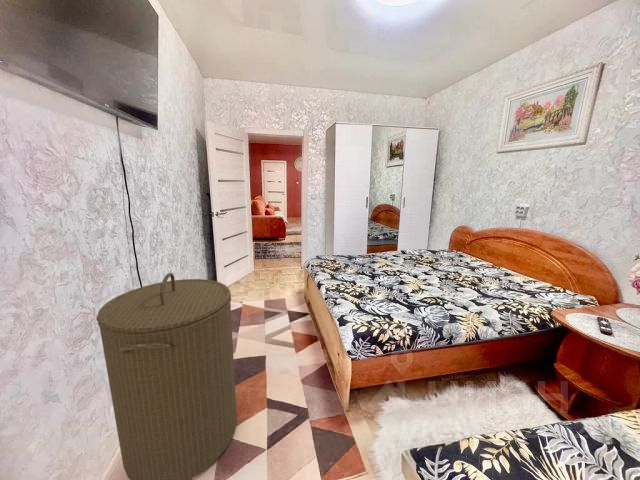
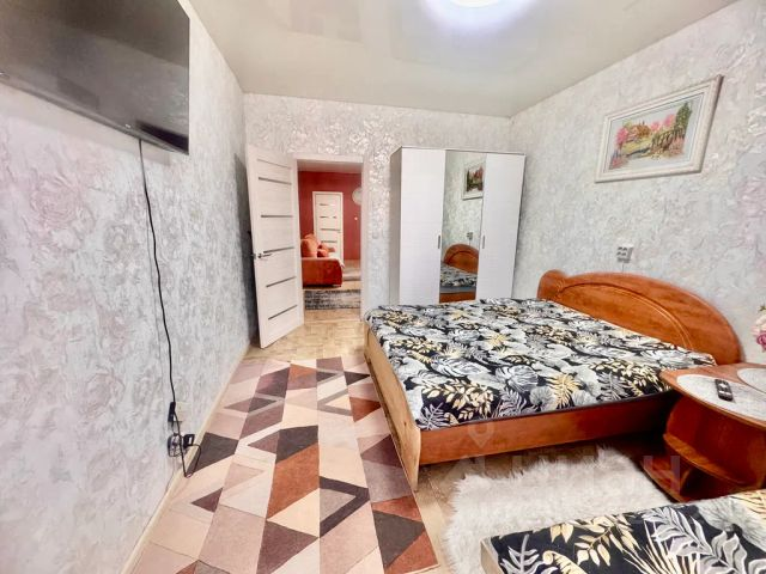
- laundry hamper [96,272,238,480]
